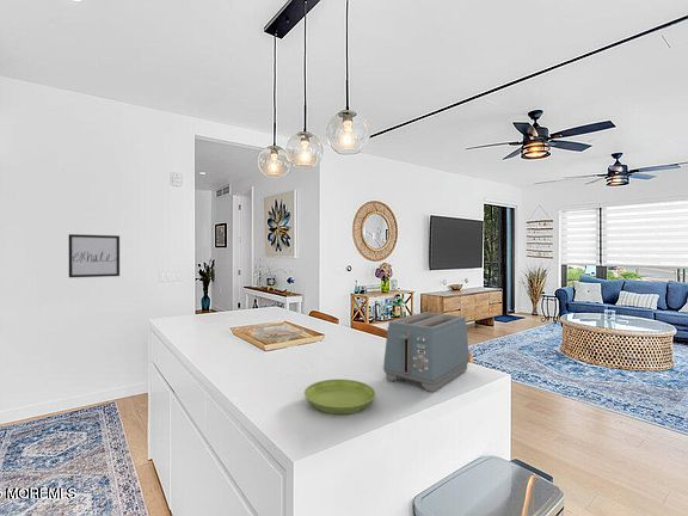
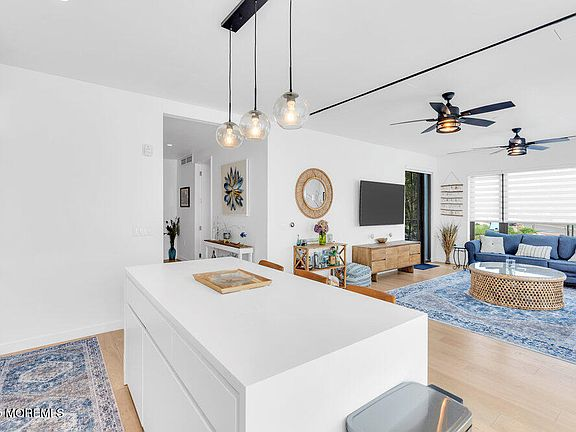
- saucer [303,379,376,416]
- toaster [382,311,471,393]
- wall art [68,233,121,278]
